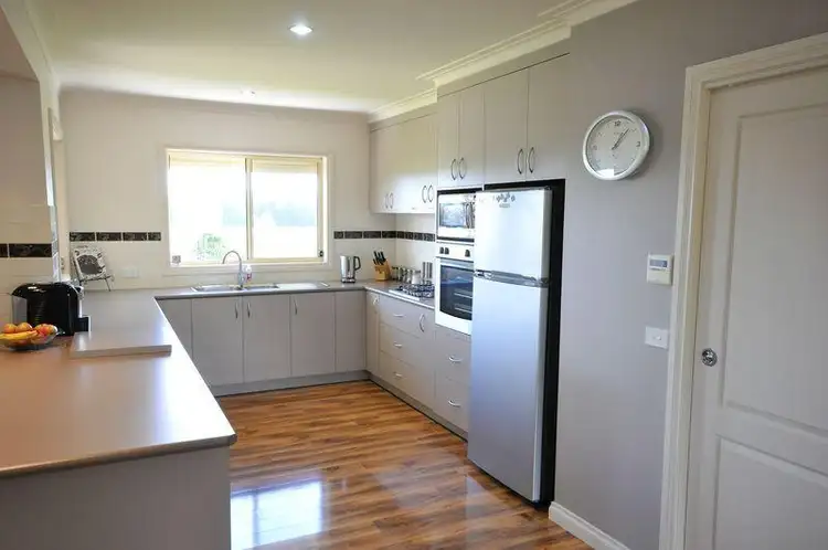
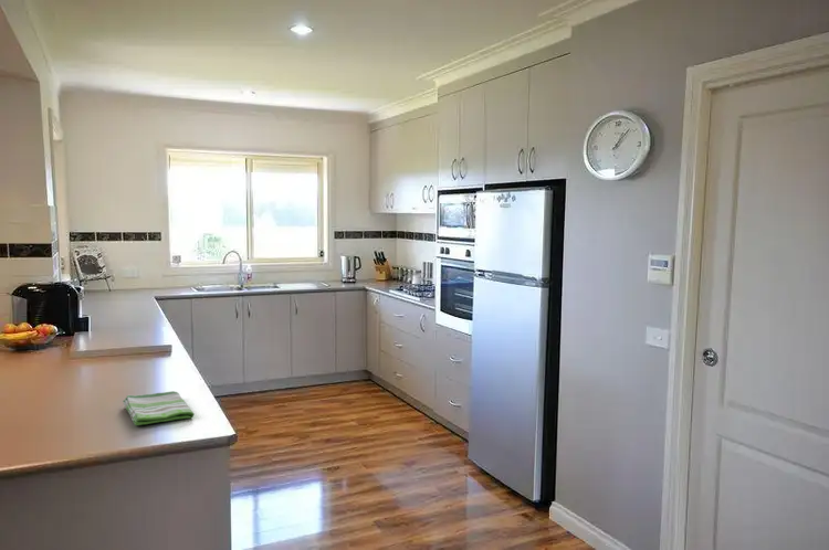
+ dish towel [122,390,196,426]
